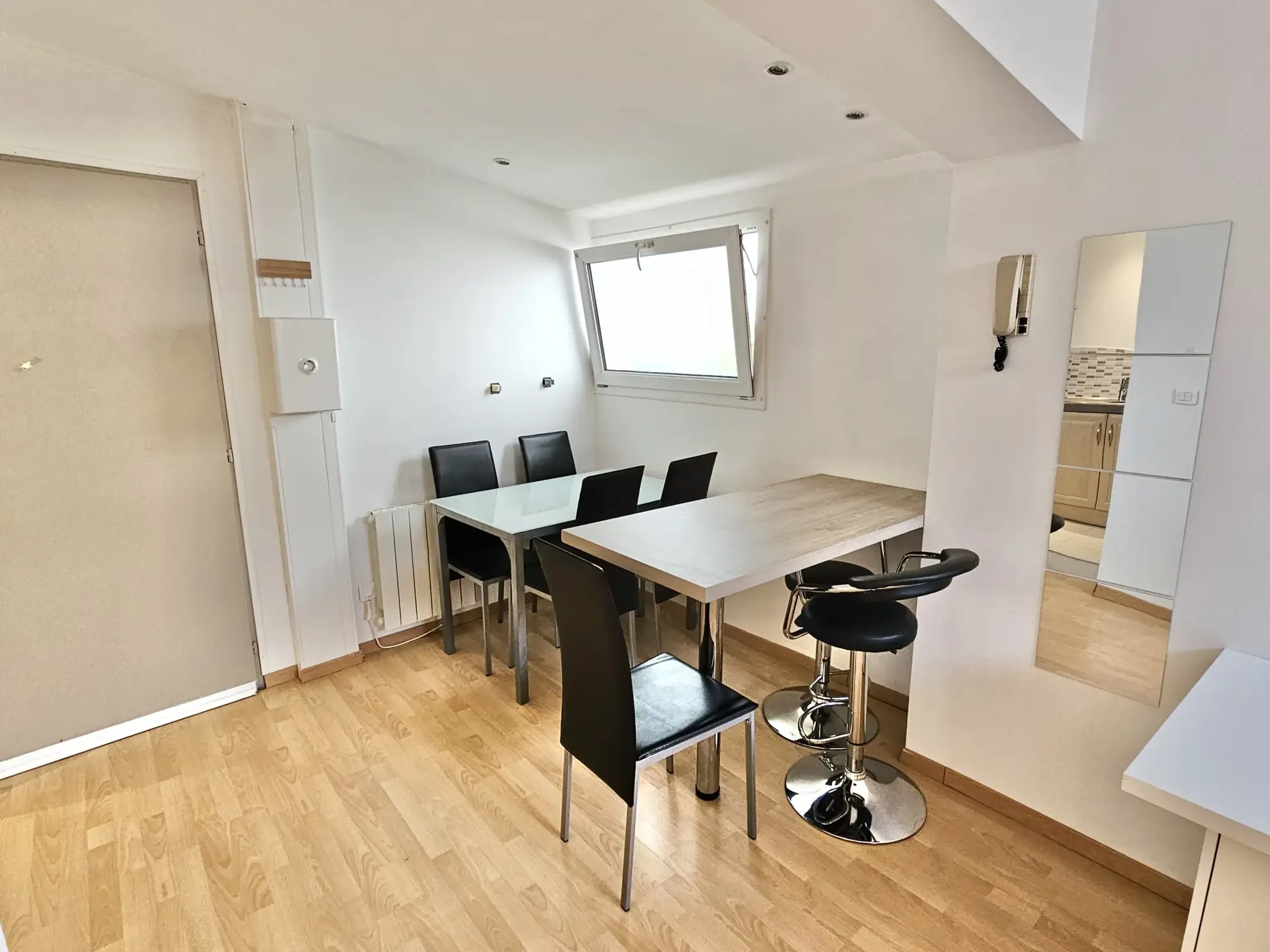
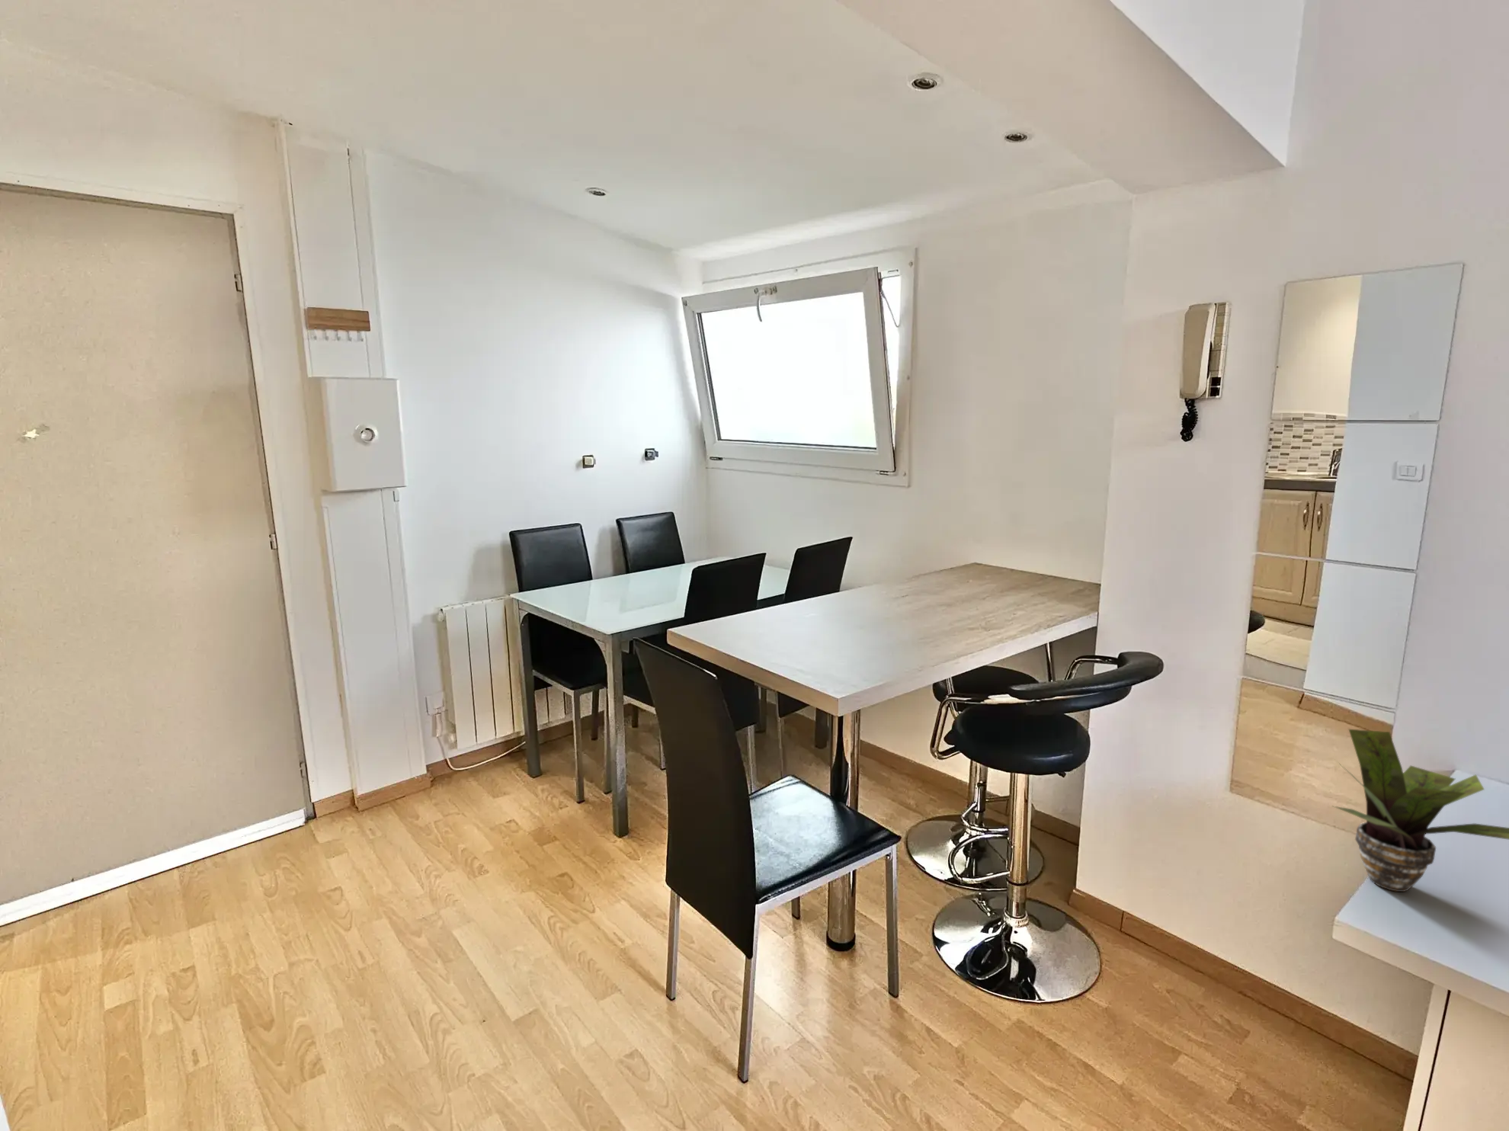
+ potted plant [1331,728,1509,892]
